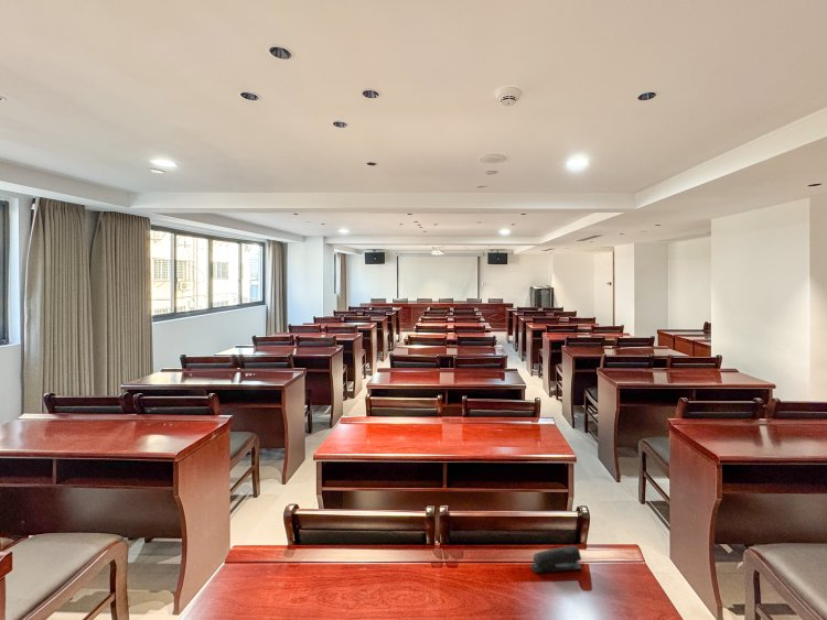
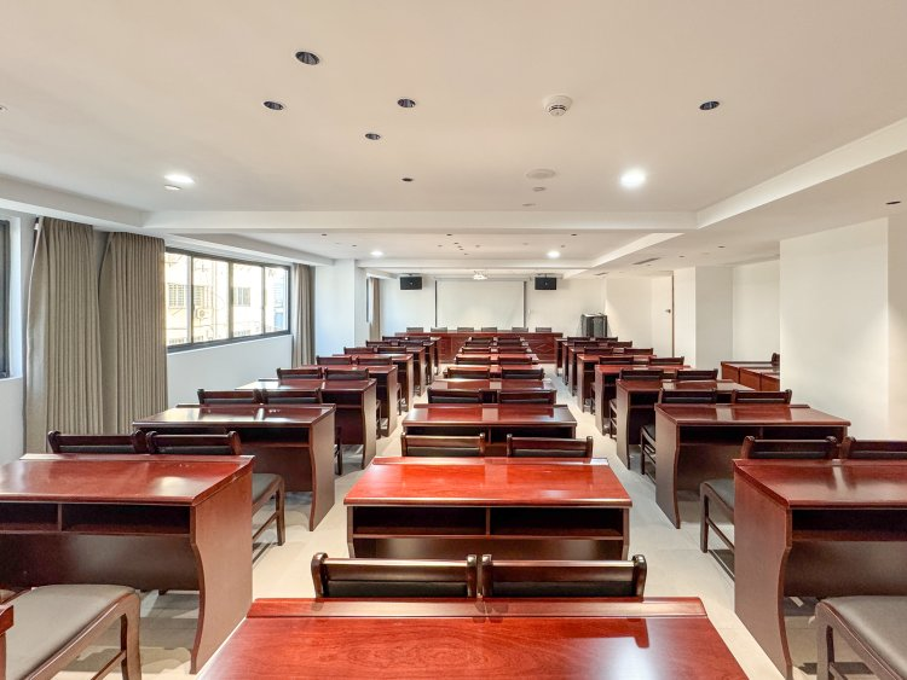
- stapler [529,545,583,574]
